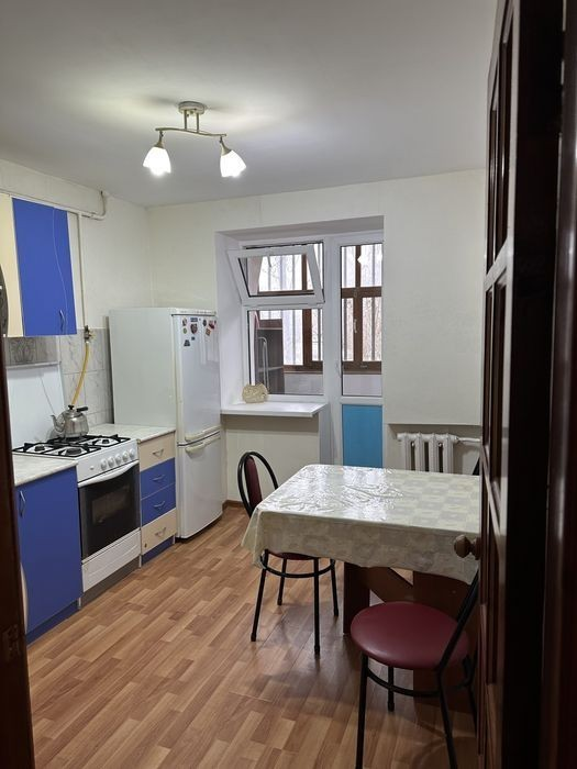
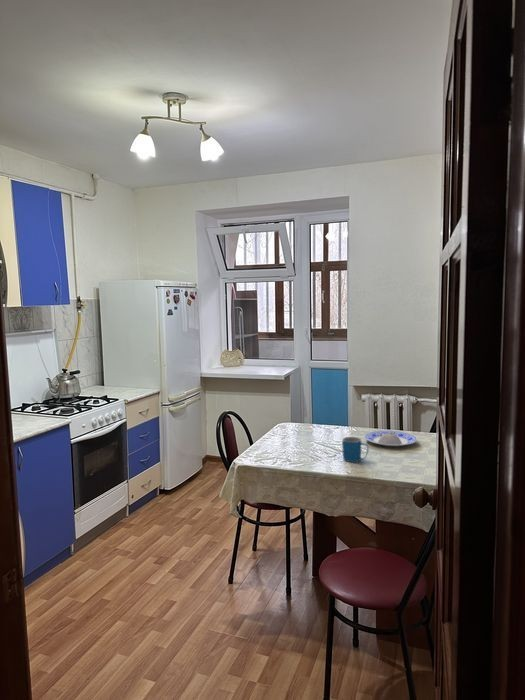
+ plate [363,429,418,447]
+ mug [341,436,370,463]
